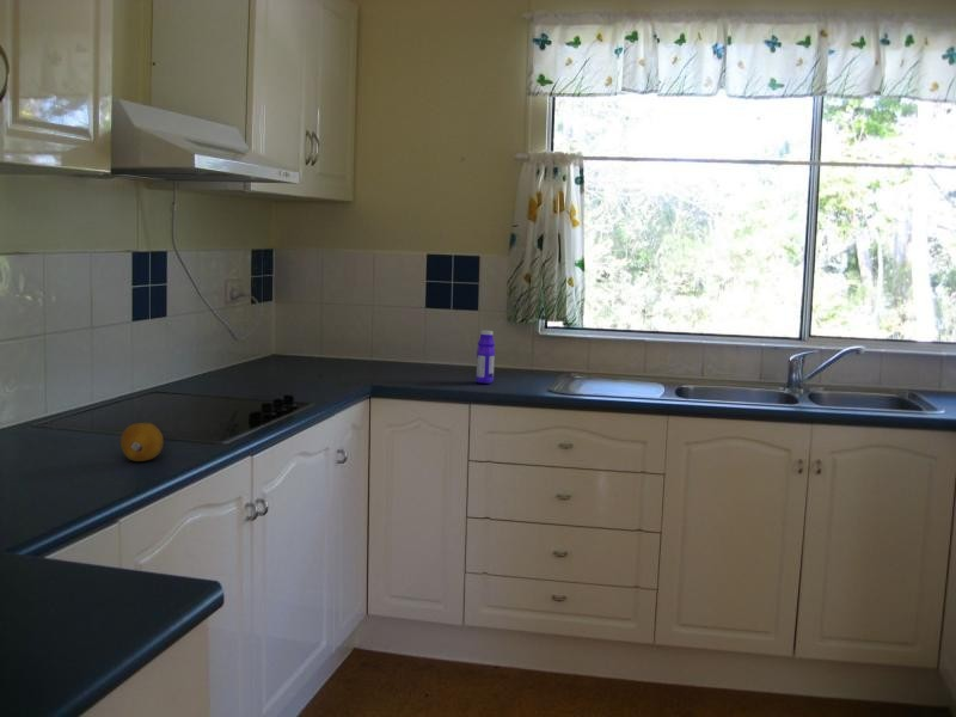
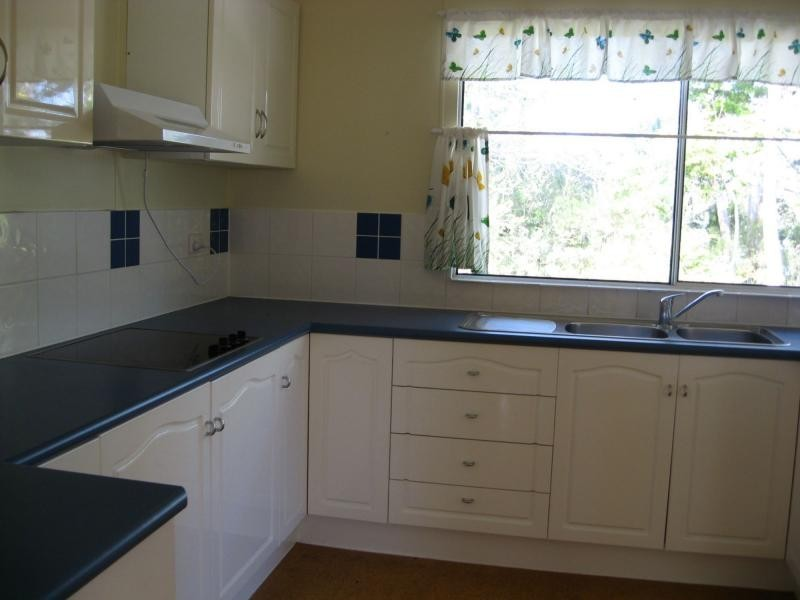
- bottle [474,330,496,385]
- fruit [120,422,165,462]
